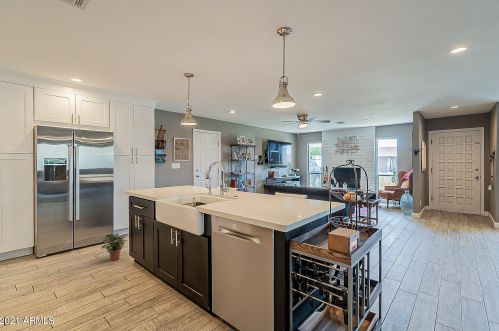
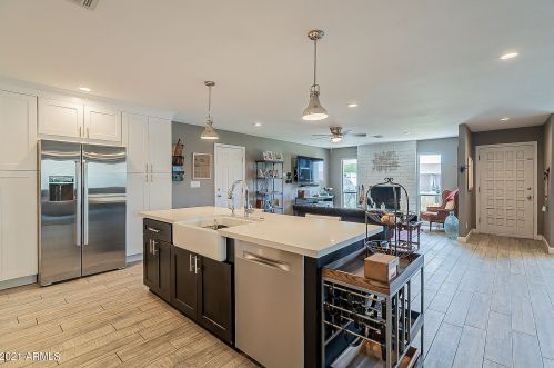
- potted plant [101,233,128,262]
